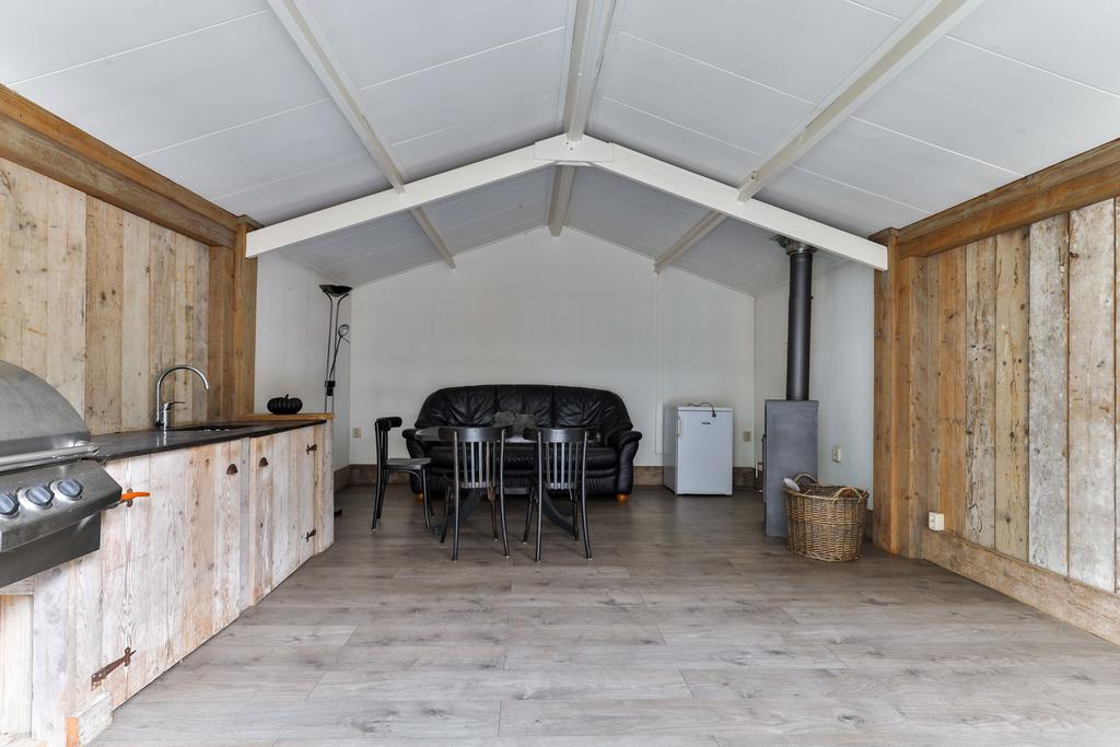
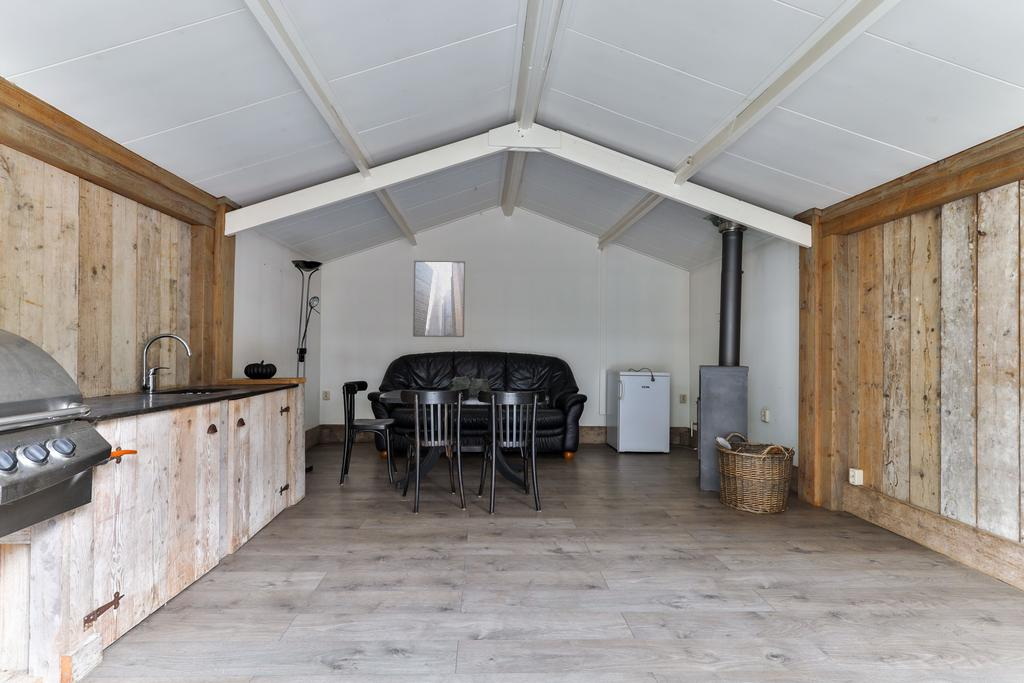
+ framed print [412,260,466,338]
